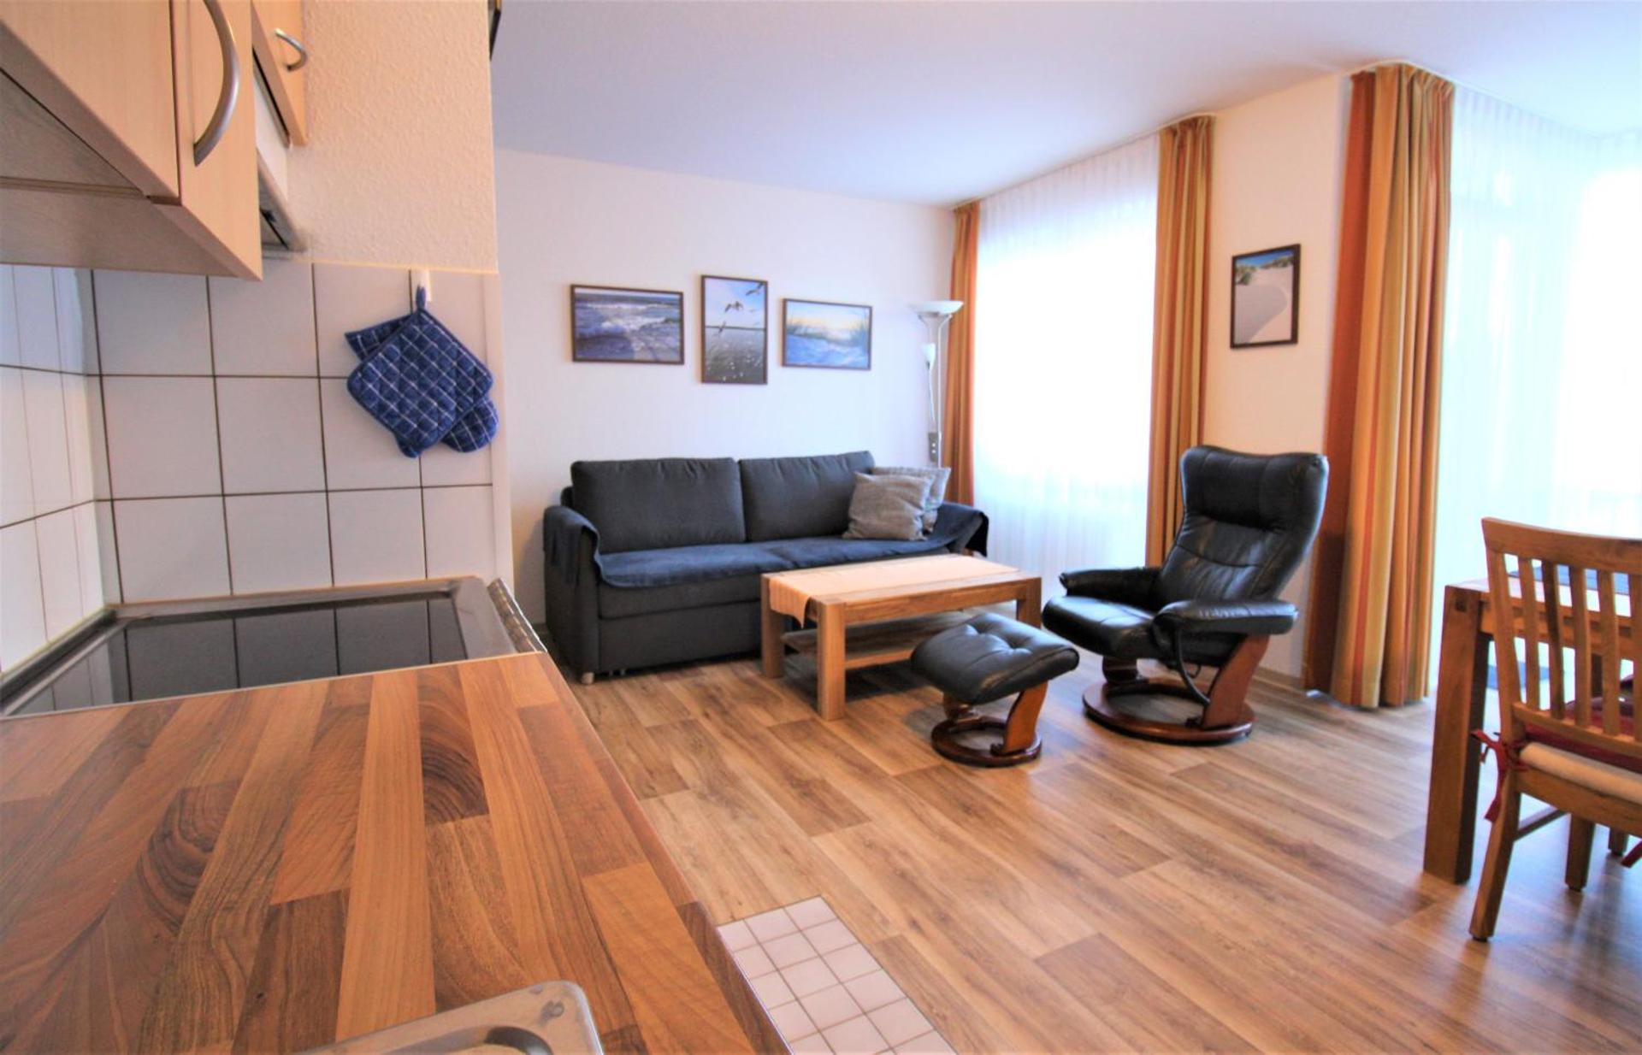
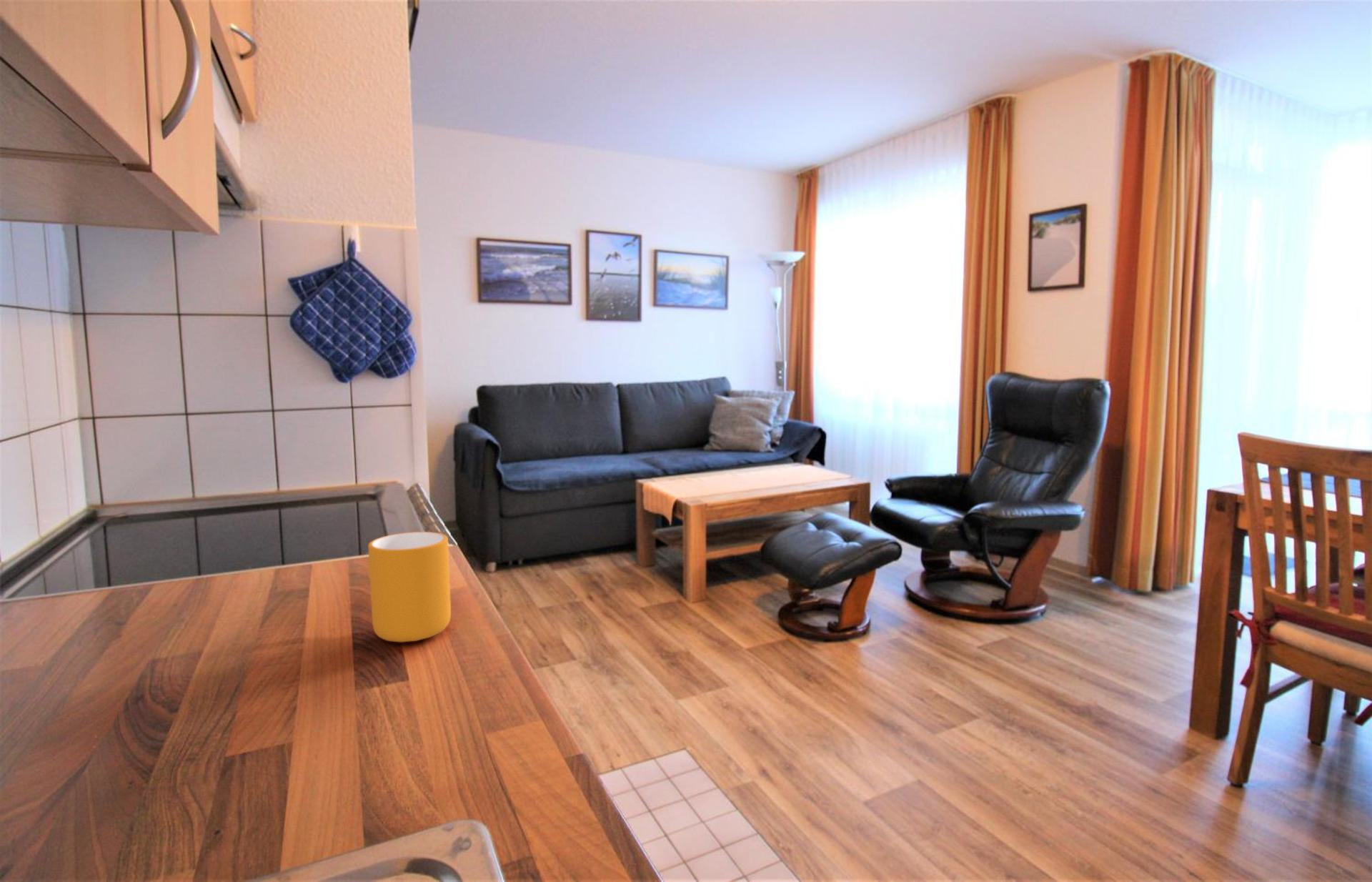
+ mug [367,531,452,643]
